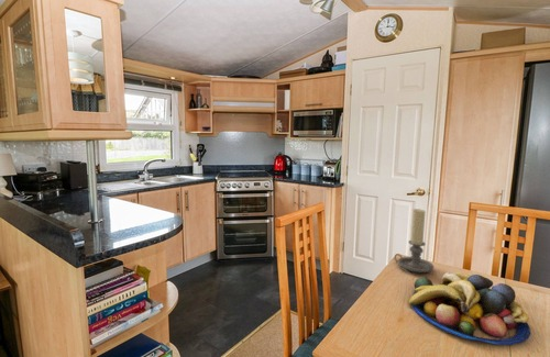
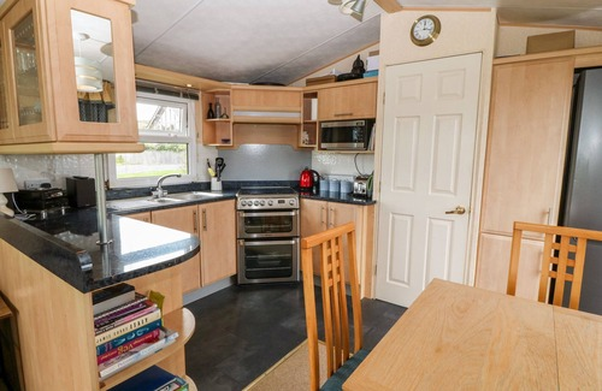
- fruit bowl [408,271,531,346]
- candle holder [394,208,435,274]
